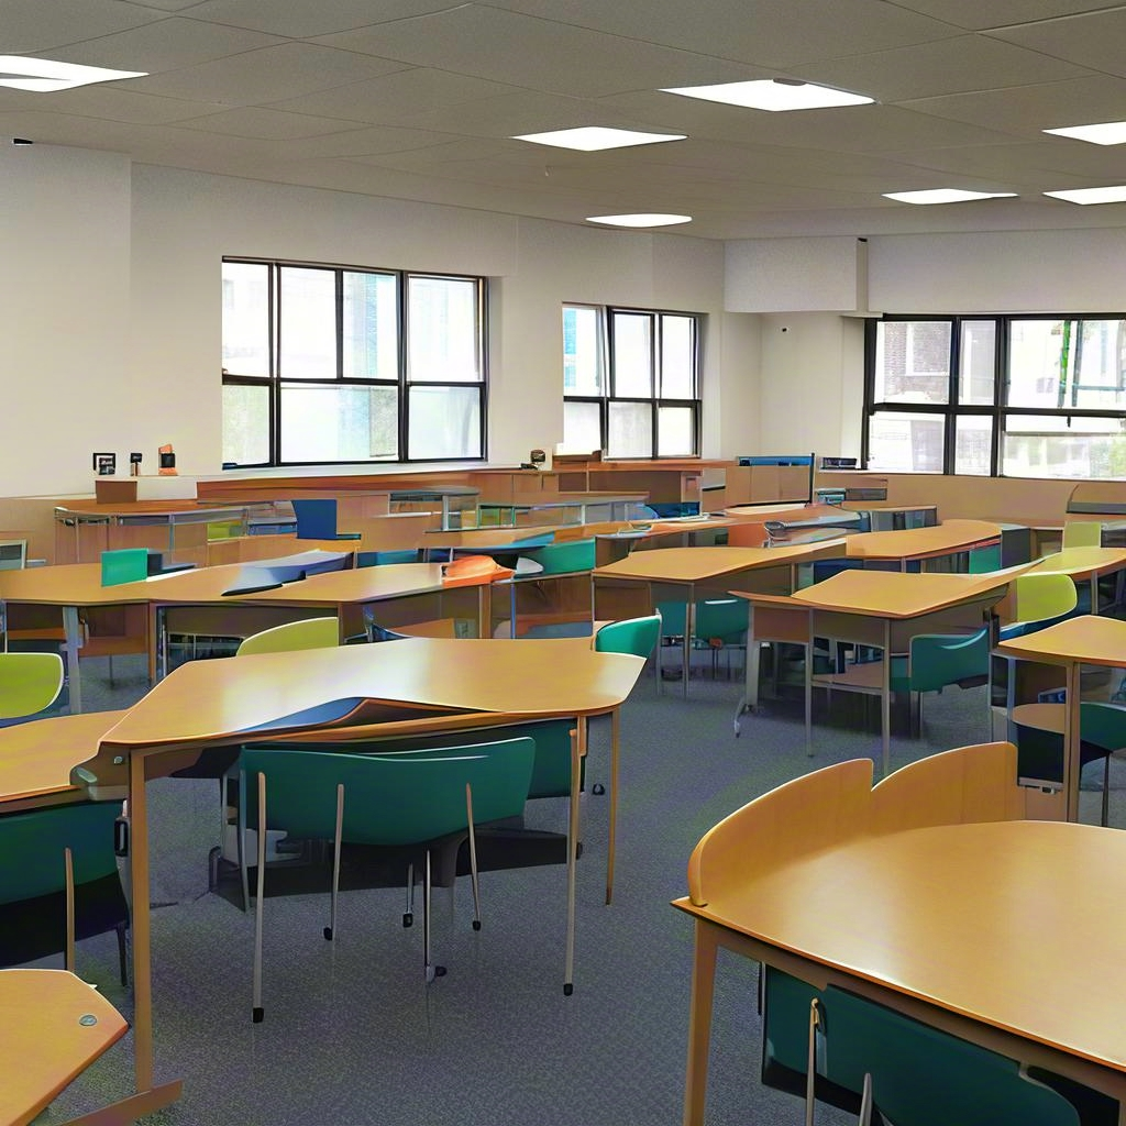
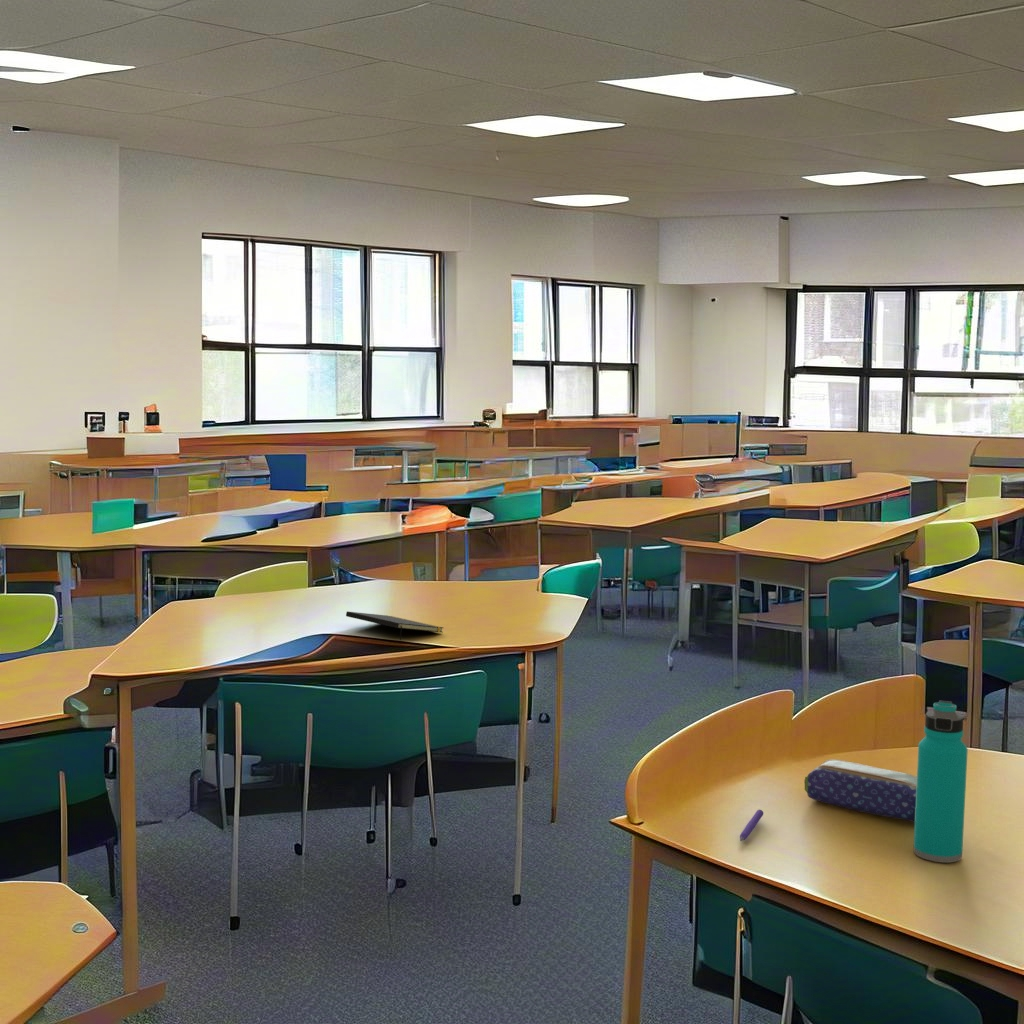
+ pen [739,809,764,842]
+ pencil case [803,758,917,823]
+ notepad [345,610,444,641]
+ water bottle [912,700,969,864]
